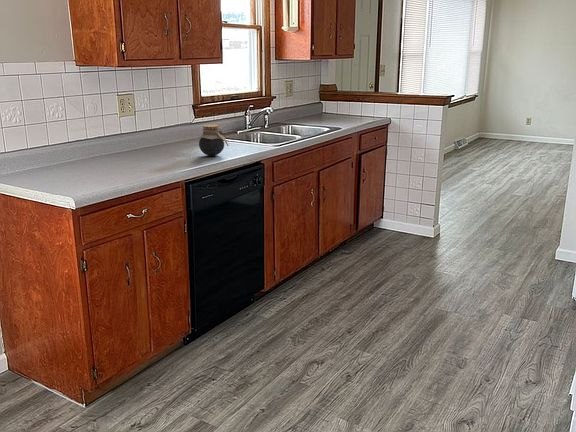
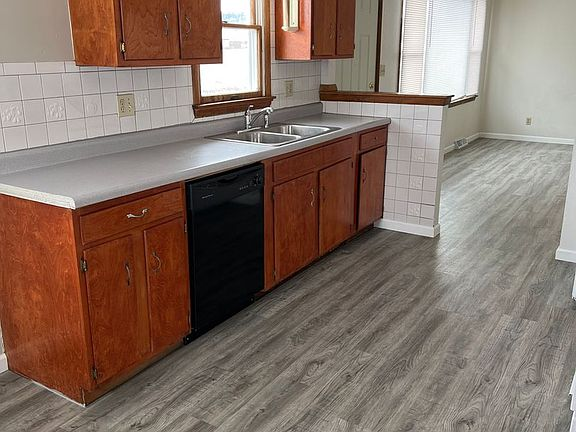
- jar [198,124,229,157]
